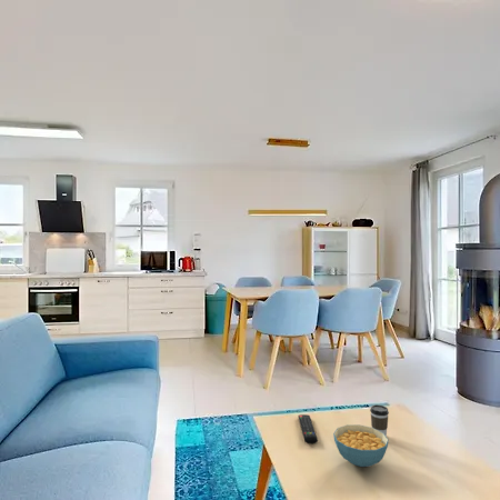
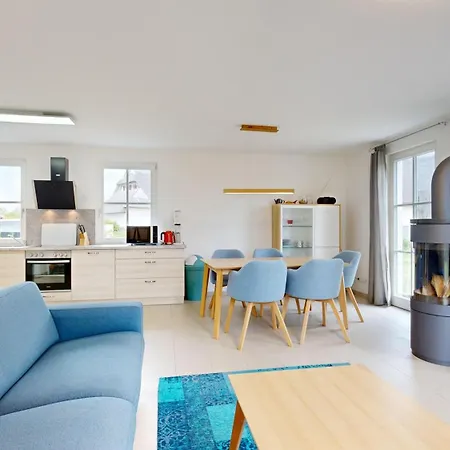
- remote control [298,413,319,444]
- coffee cup [369,403,390,438]
- cereal bowl [332,423,390,468]
